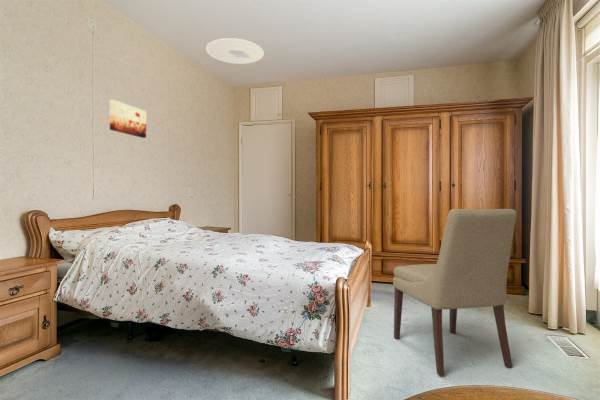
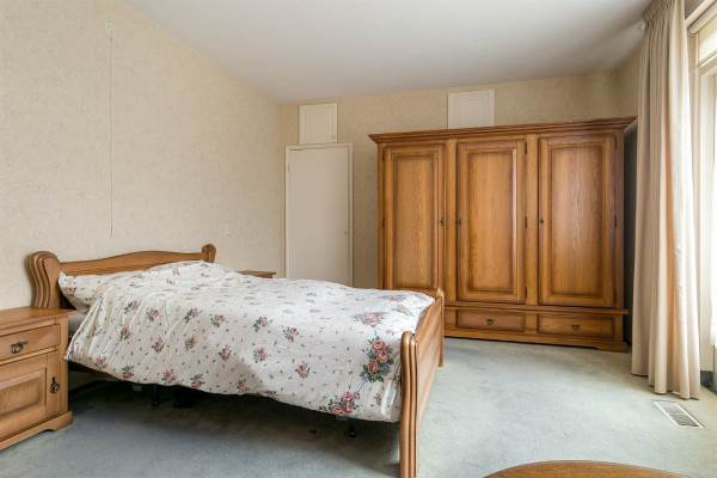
- wall art [109,99,147,139]
- chair [392,208,518,377]
- ceiling light [205,37,265,65]
